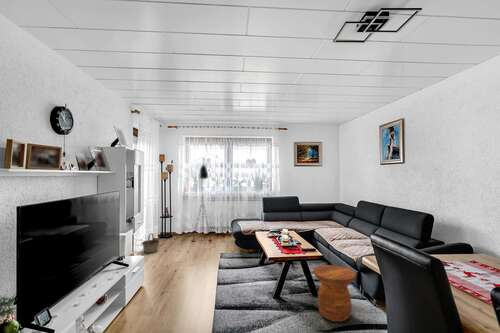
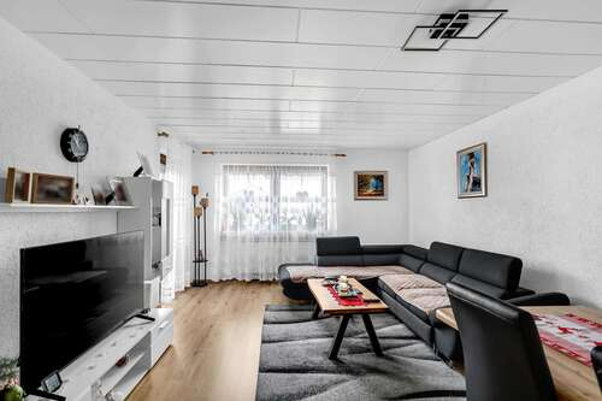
- basket [141,232,161,254]
- side table [312,264,357,323]
- floor lamp [191,161,213,242]
